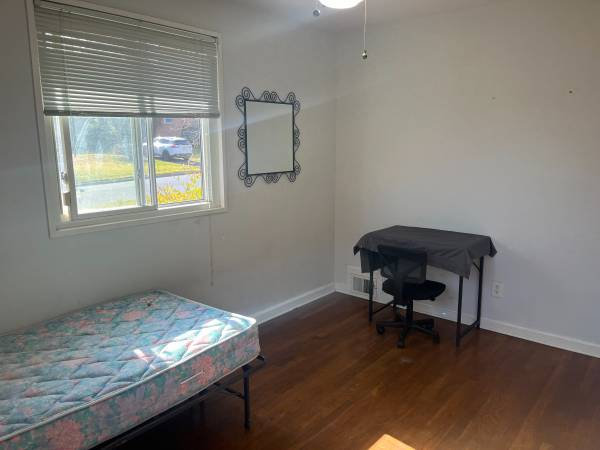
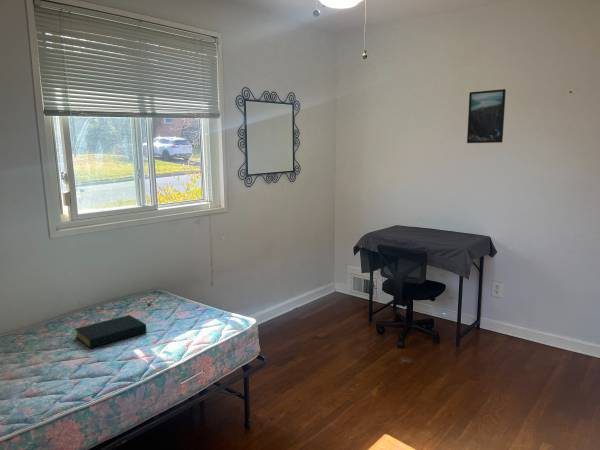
+ hardback book [75,314,147,349]
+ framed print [466,88,507,144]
